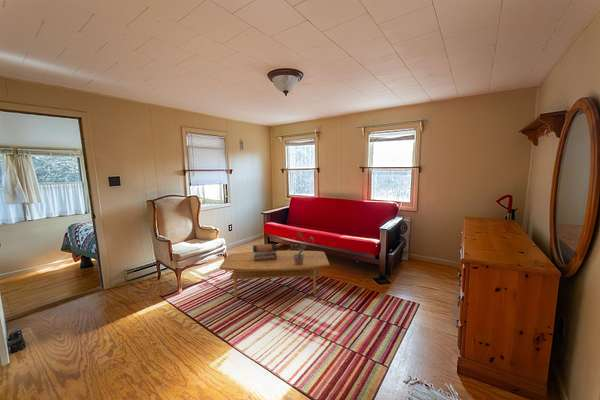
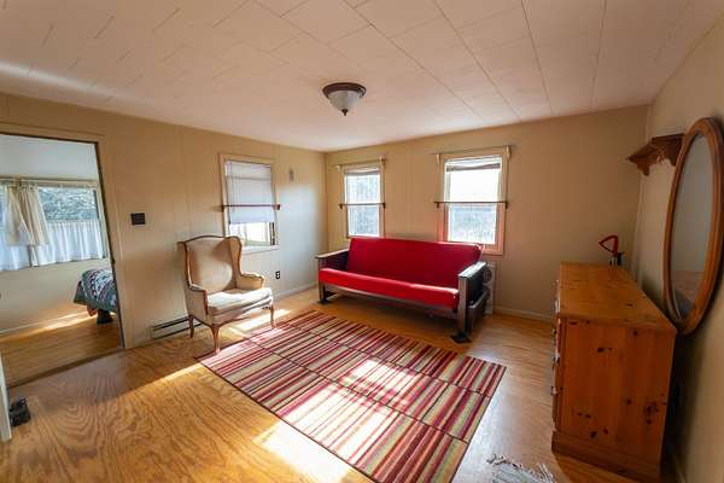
- coffee table [218,250,330,298]
- book stack [252,243,278,261]
- potted plant [286,231,315,265]
